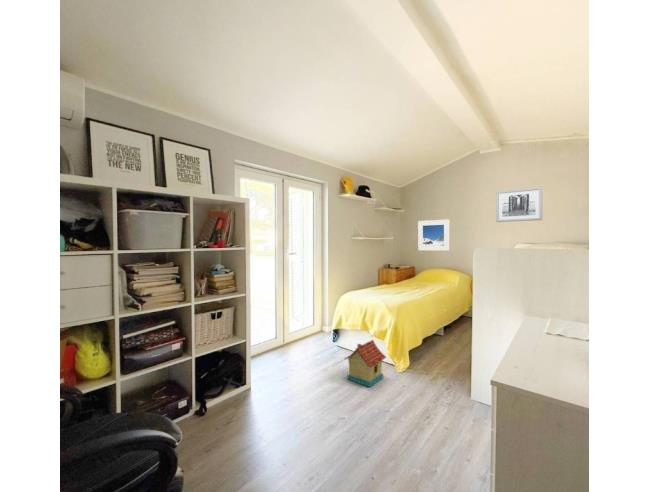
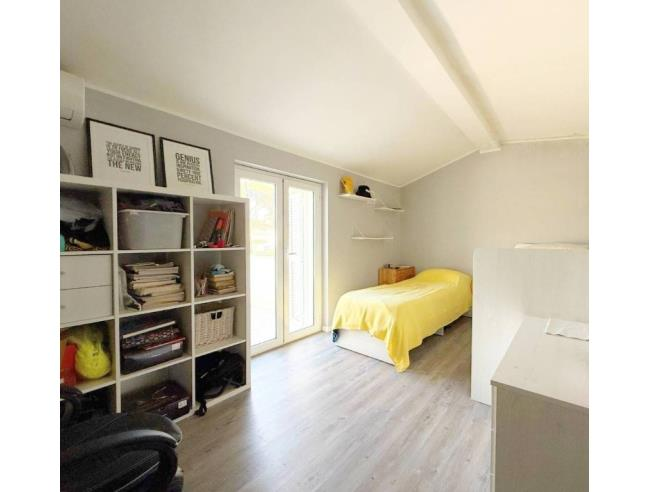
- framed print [417,219,451,252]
- wall art [495,186,543,223]
- toy house [343,339,387,388]
